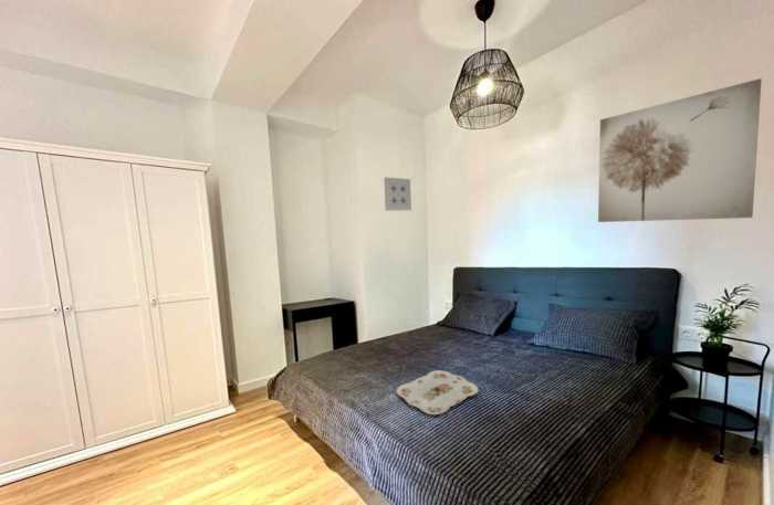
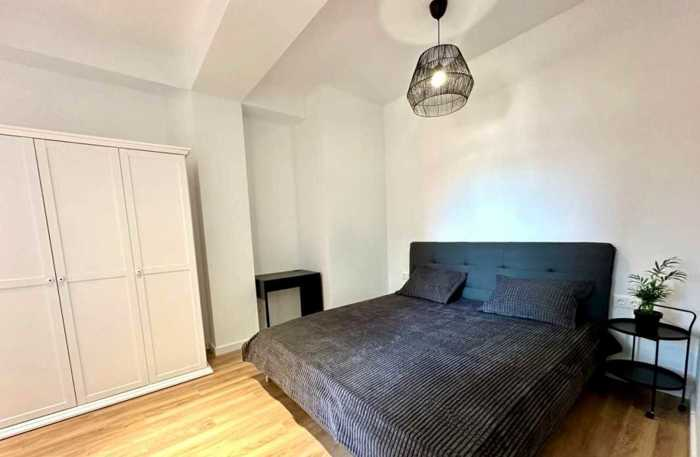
- wall art [597,77,763,223]
- serving tray [396,369,480,415]
- wall art [383,176,412,212]
